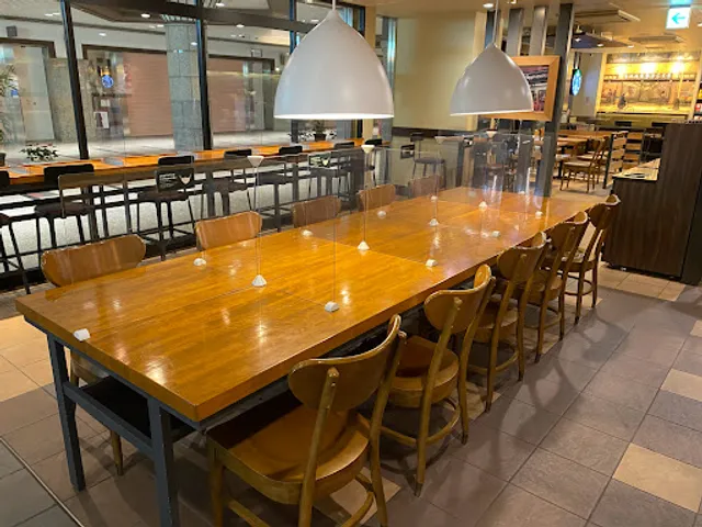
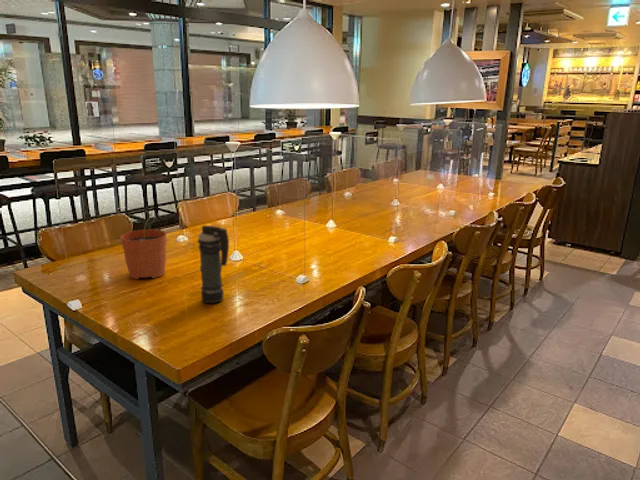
+ plant pot [120,213,168,280]
+ smoke grenade [197,225,230,304]
